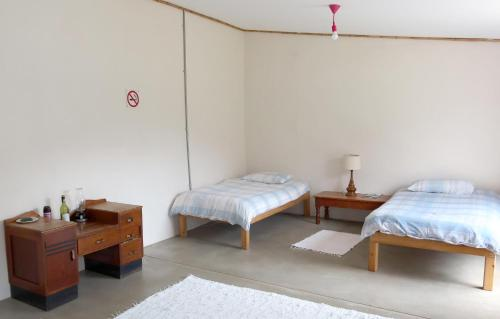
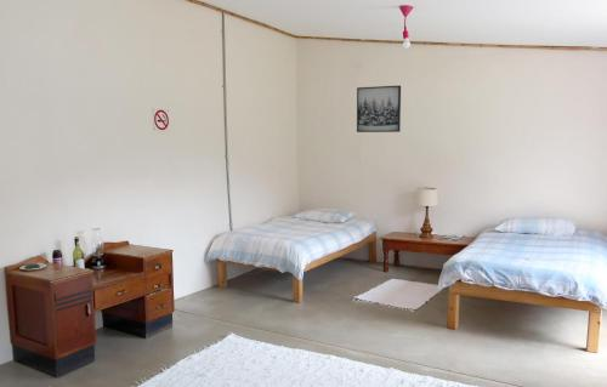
+ wall art [356,85,402,133]
